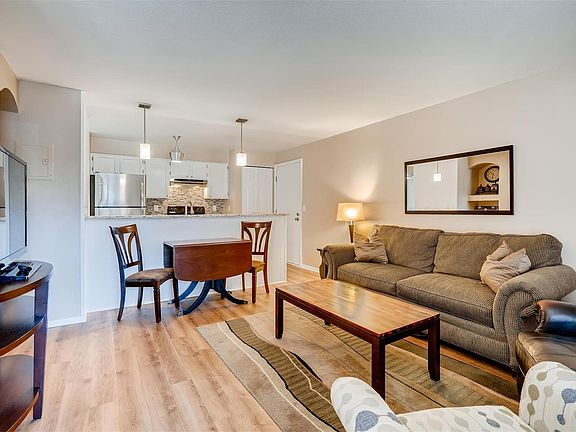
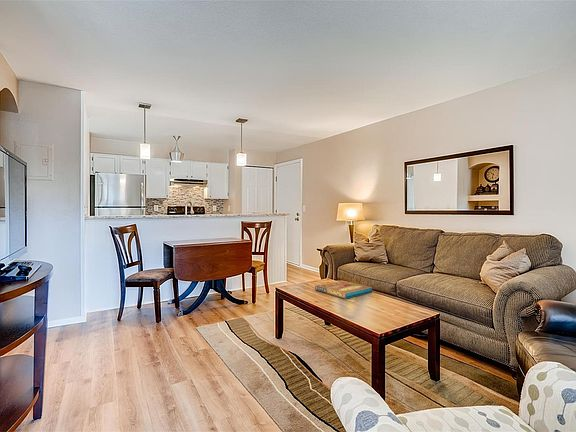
+ pizza box [314,280,373,300]
